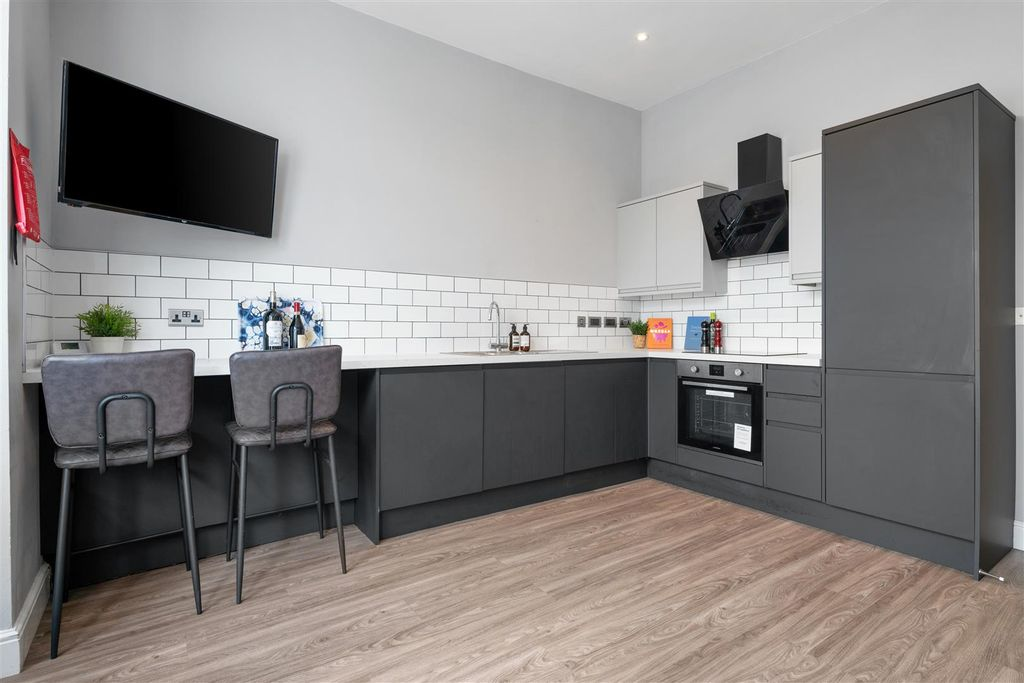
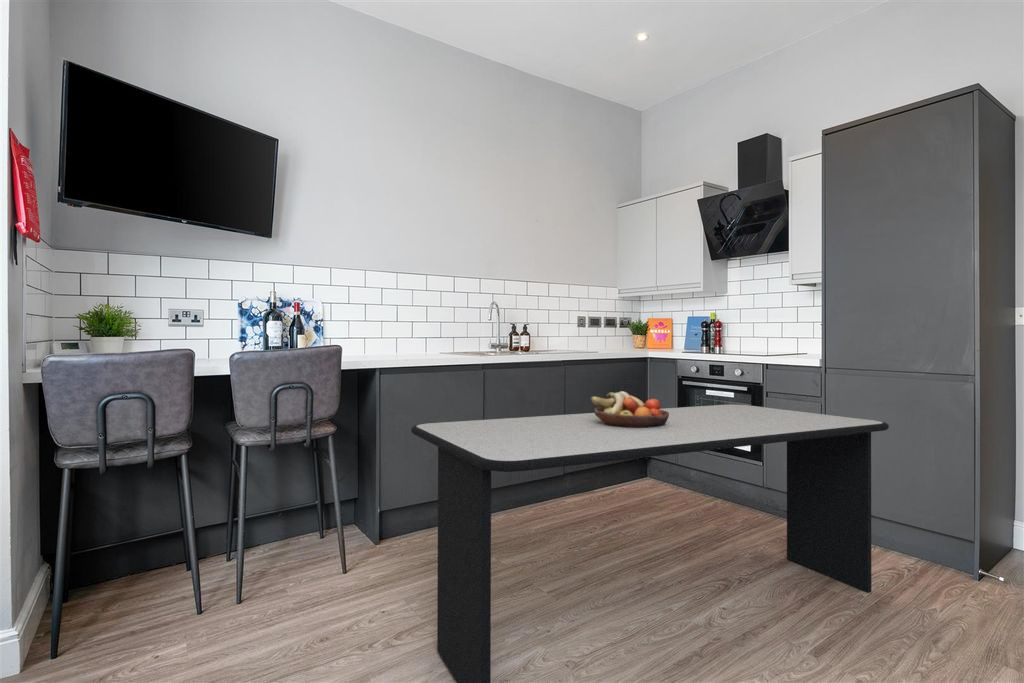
+ dining table [410,403,890,683]
+ fruit bowl [590,390,669,428]
